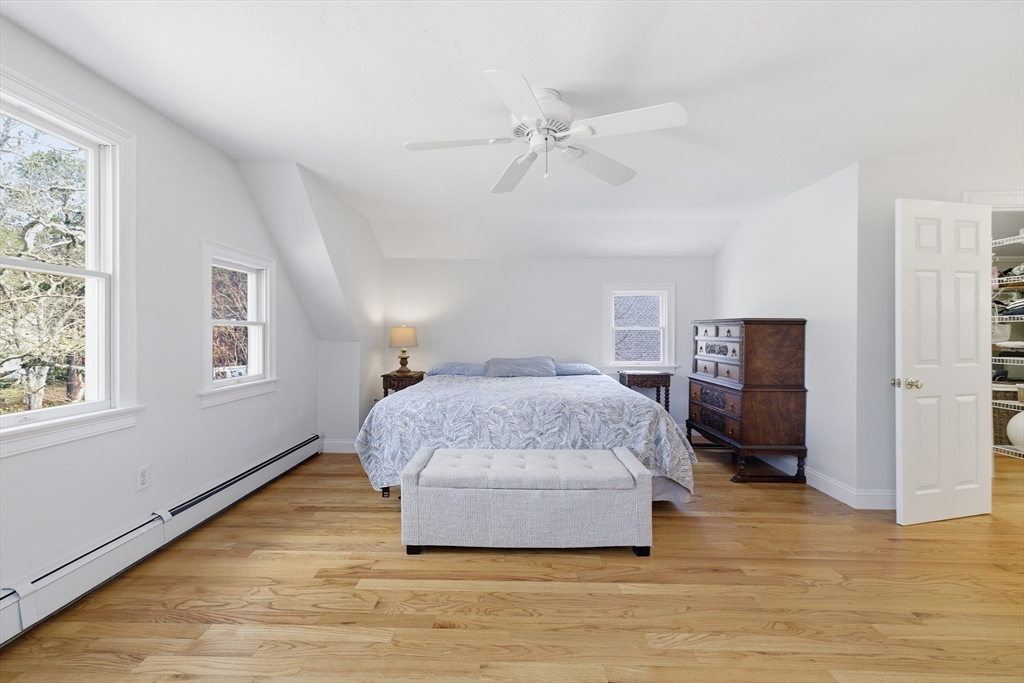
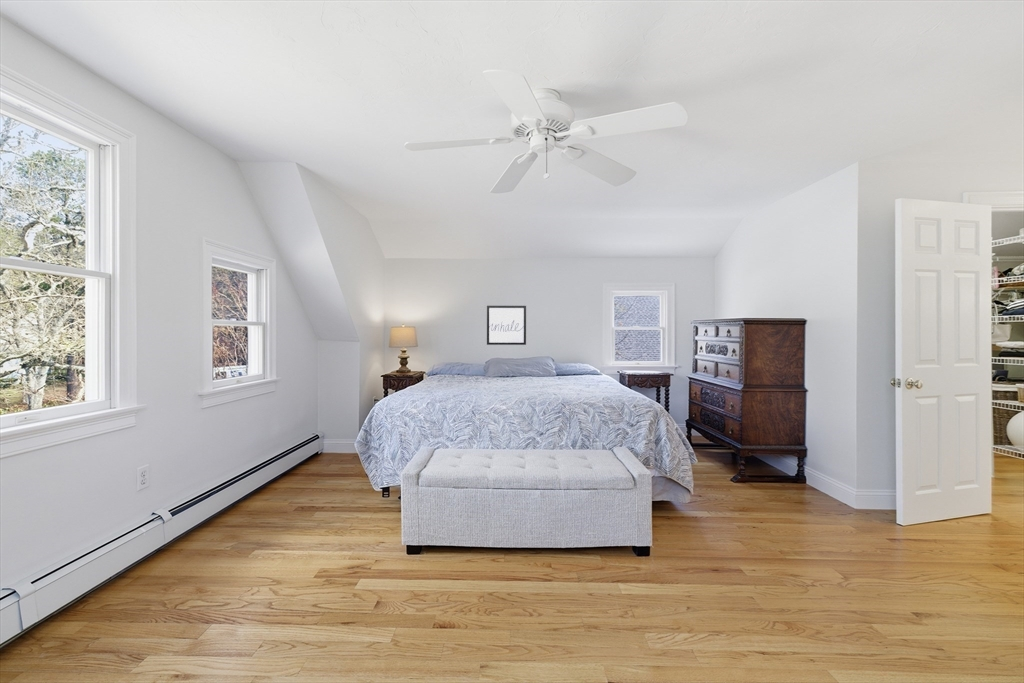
+ wall art [486,305,527,346]
